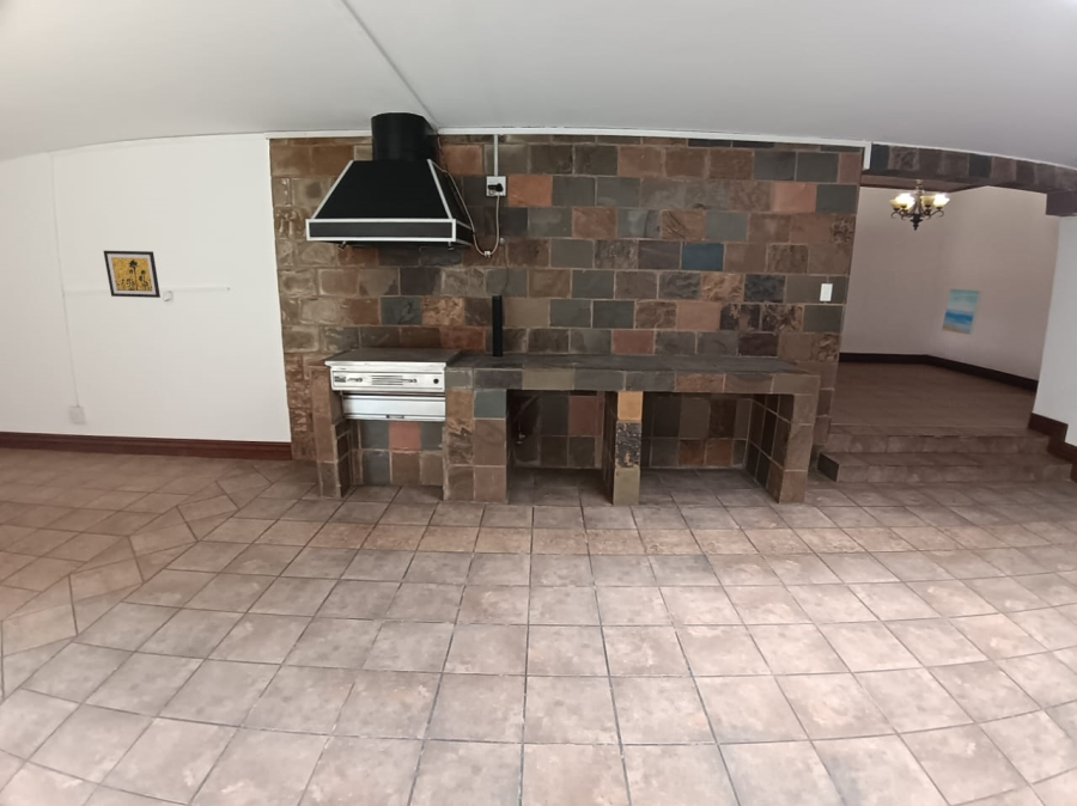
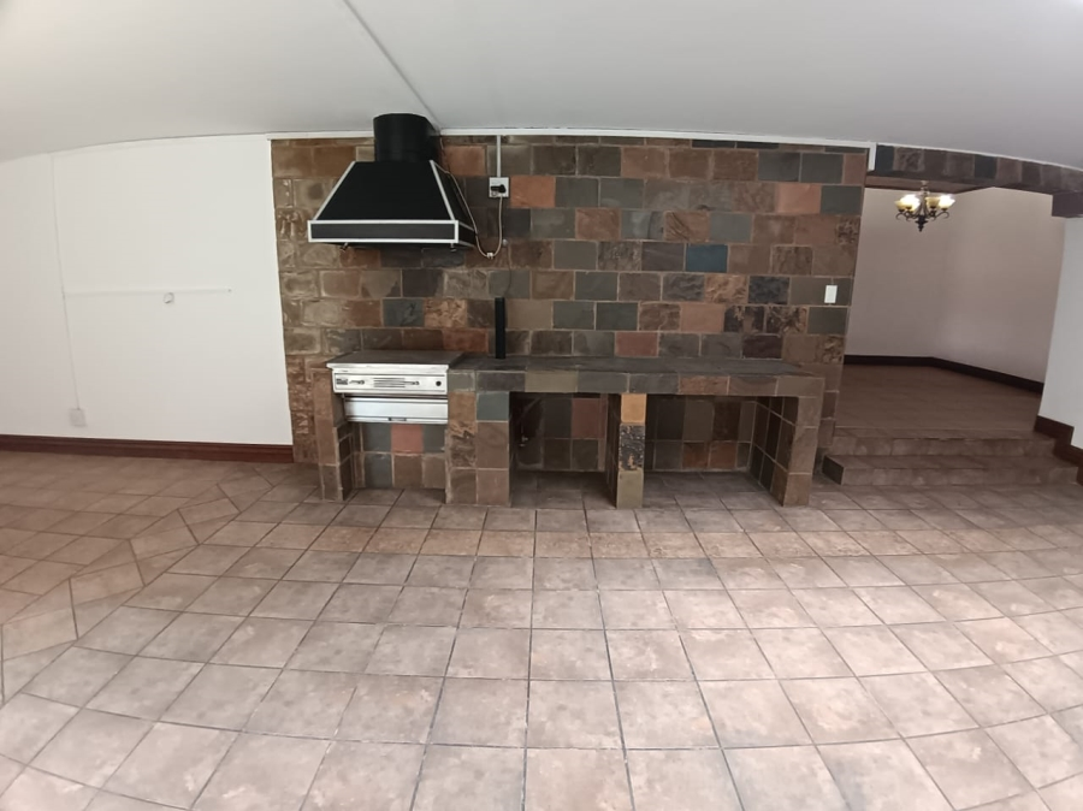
- wall art [941,287,984,336]
- wall art [103,250,162,299]
